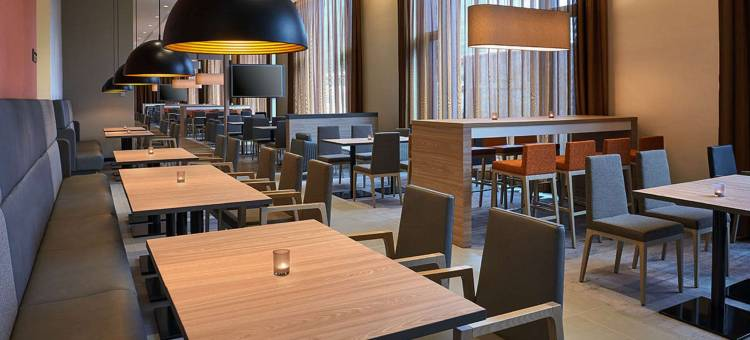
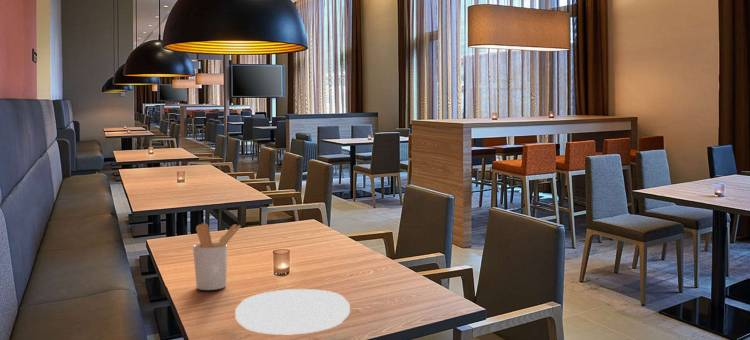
+ plate [234,288,351,336]
+ utensil holder [192,222,242,291]
